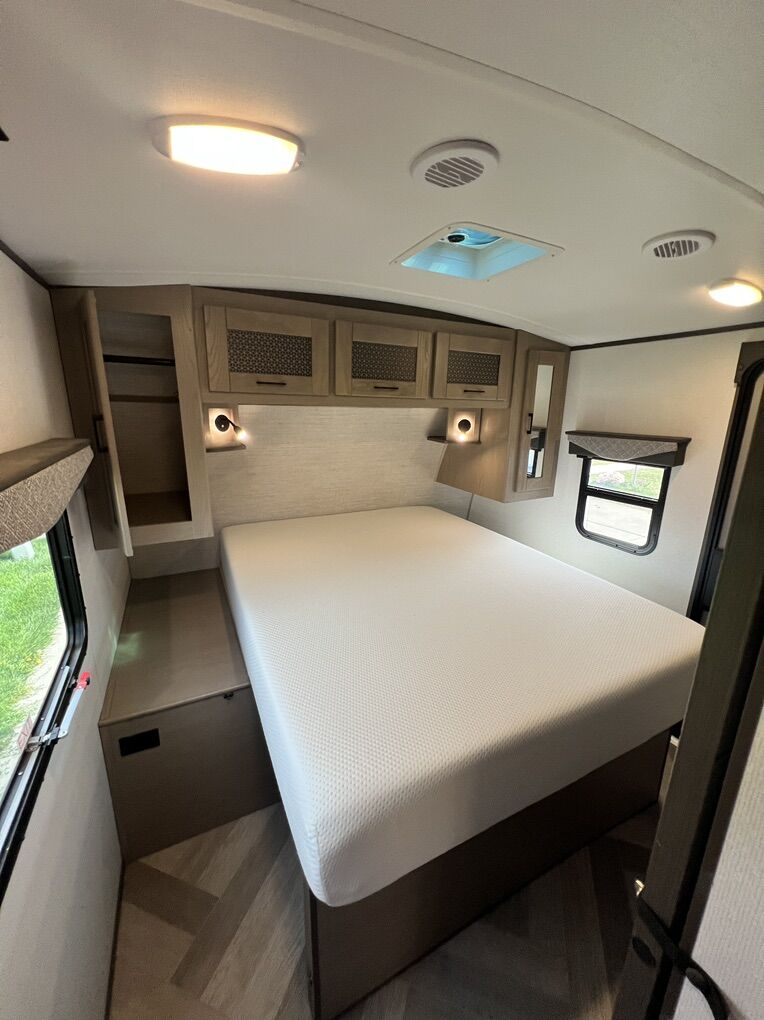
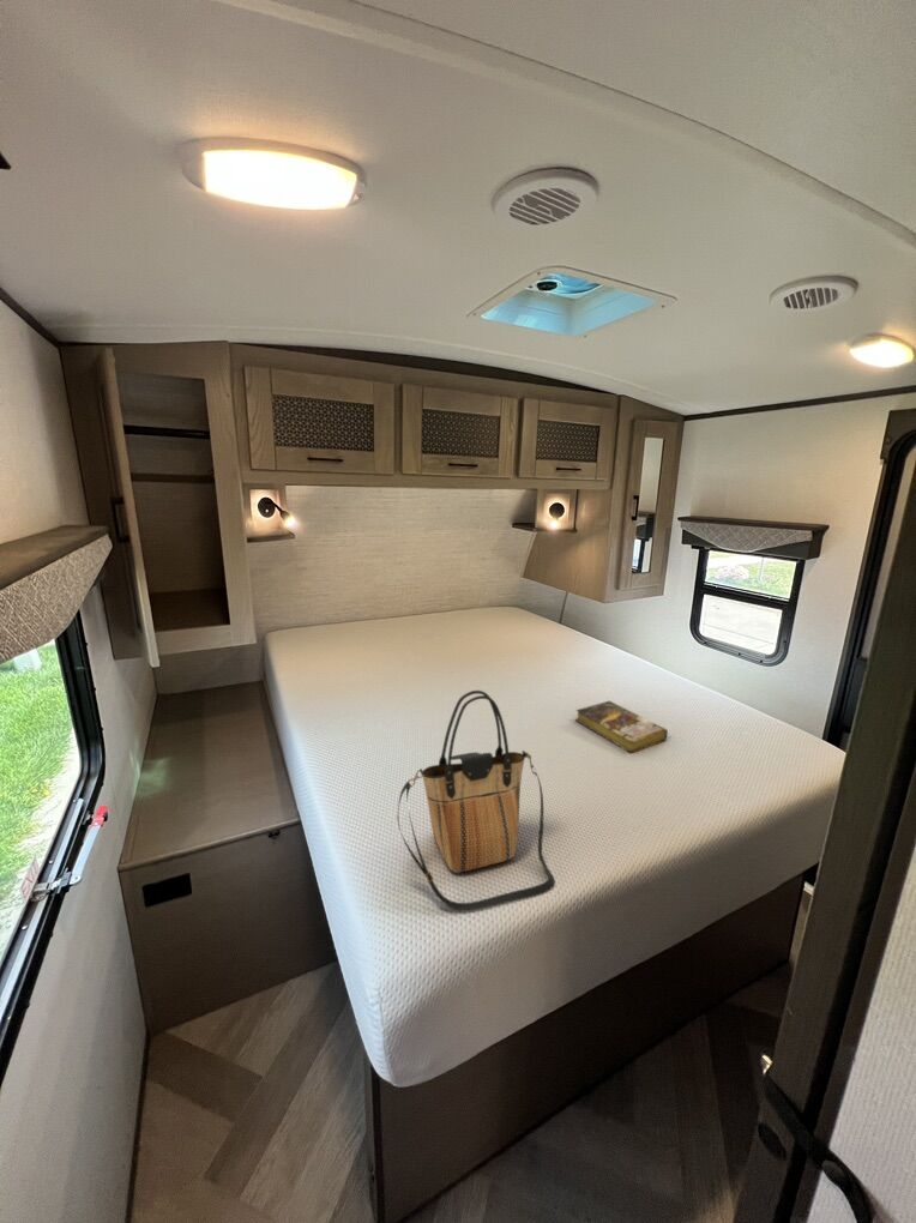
+ tote bag [396,689,556,911]
+ book [574,700,669,754]
